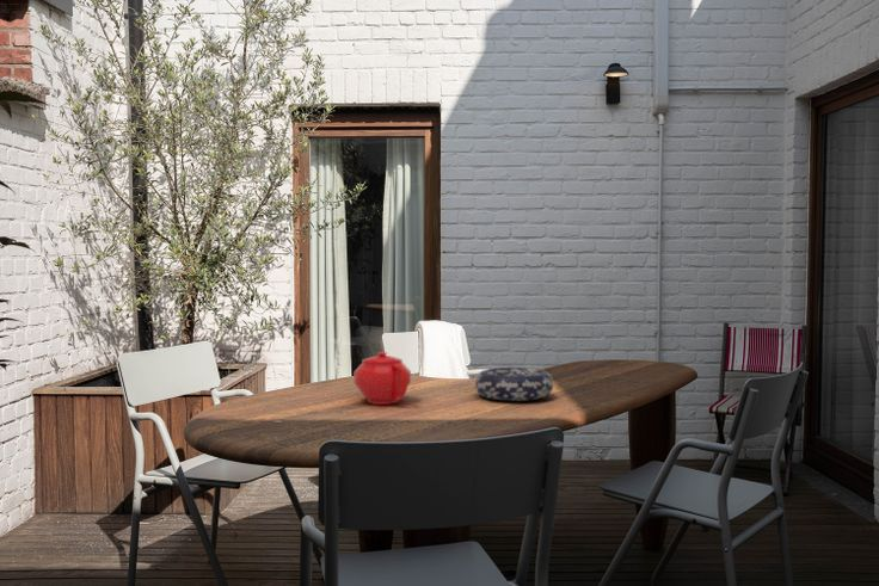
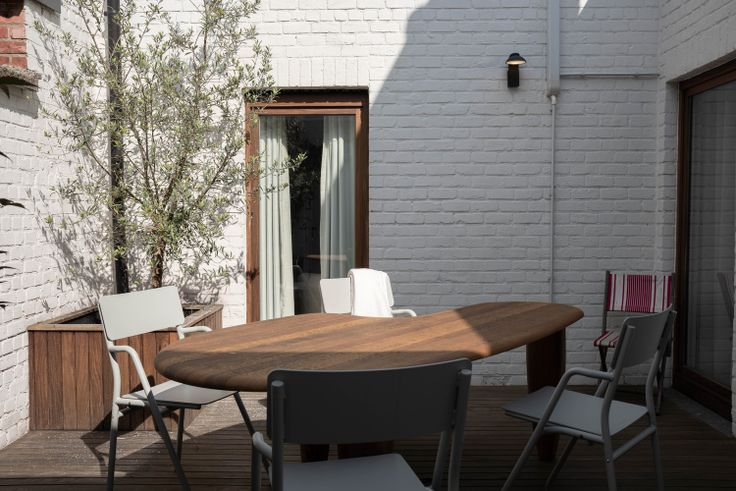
- decorative bowl [474,366,554,402]
- teapot [354,351,412,406]
